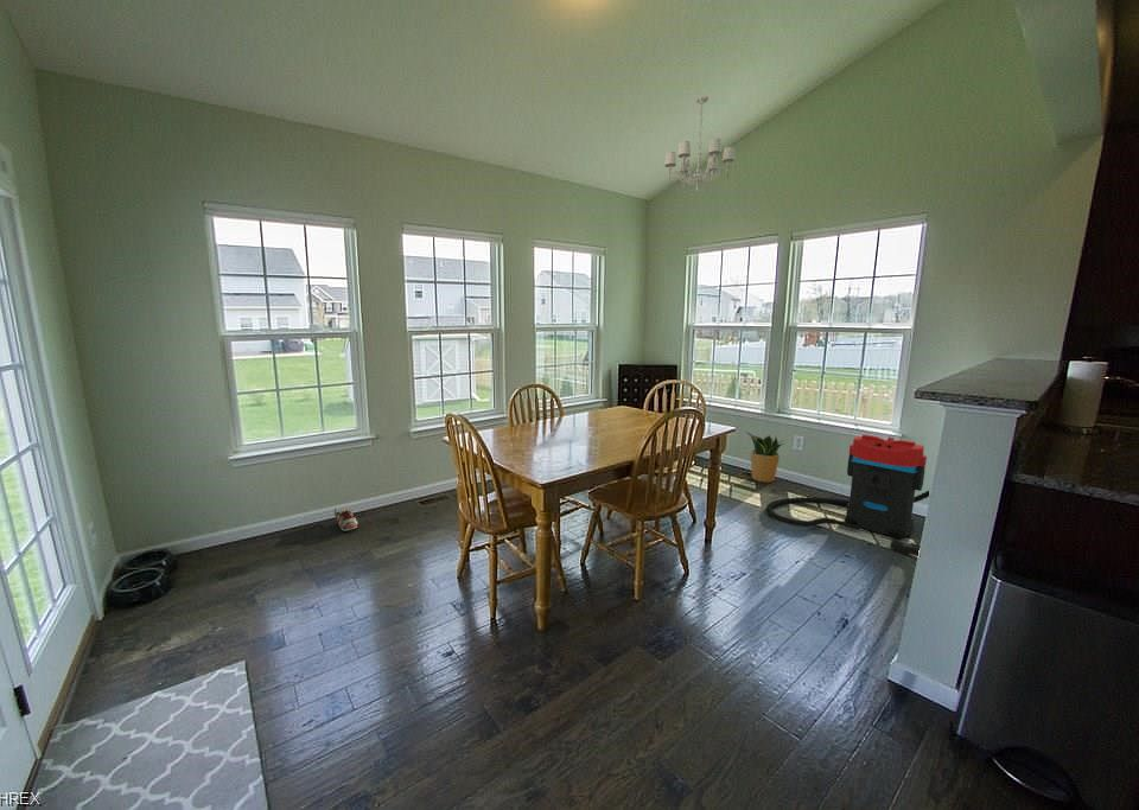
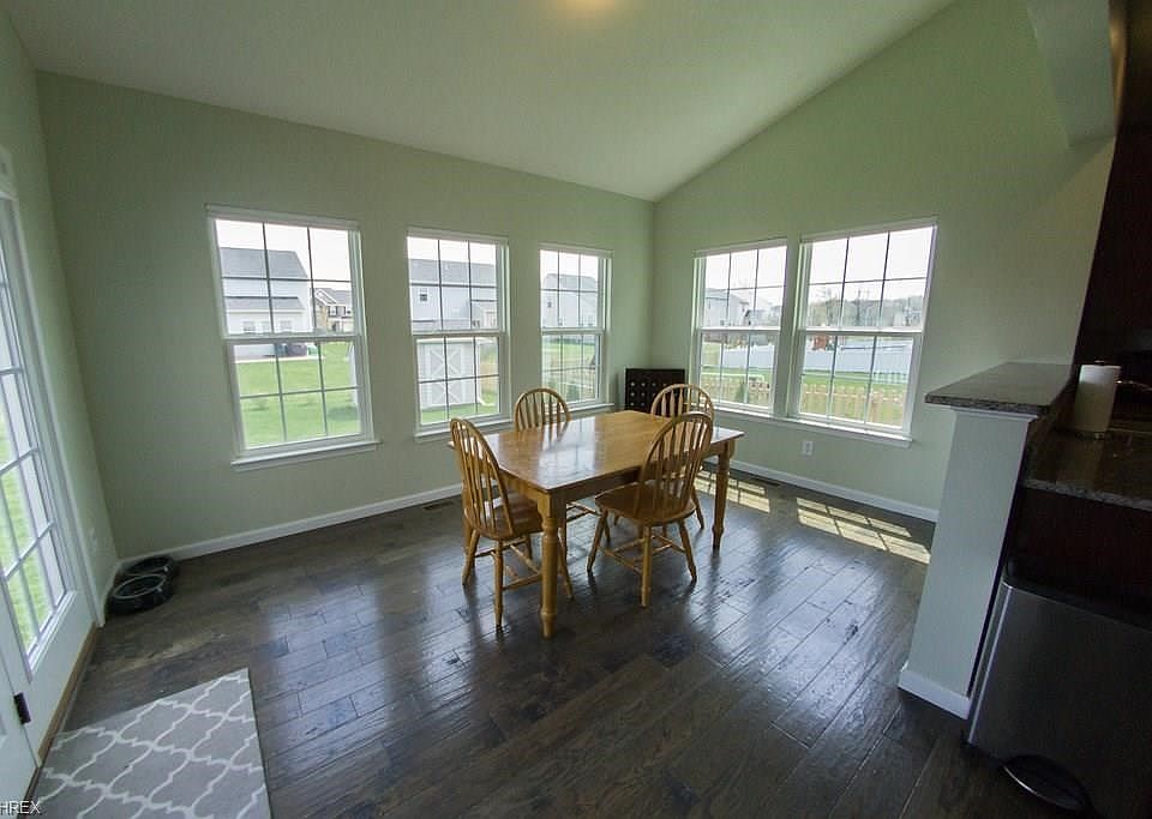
- shoe [333,508,358,532]
- potted plant [743,430,785,484]
- chandelier [663,95,736,192]
- vacuum cleaner [765,433,930,557]
